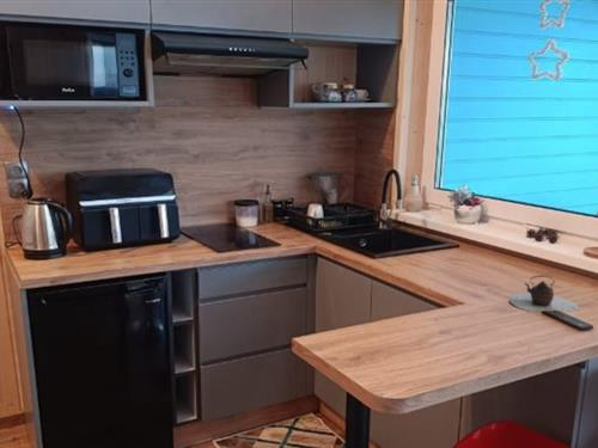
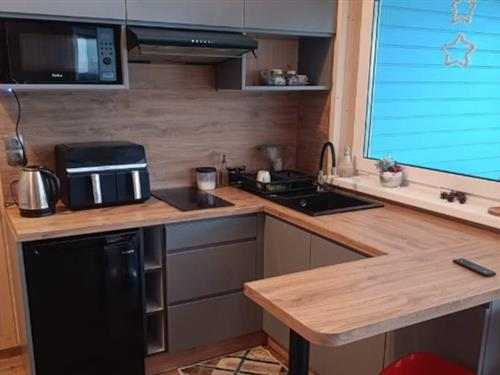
- teapot [508,274,580,313]
